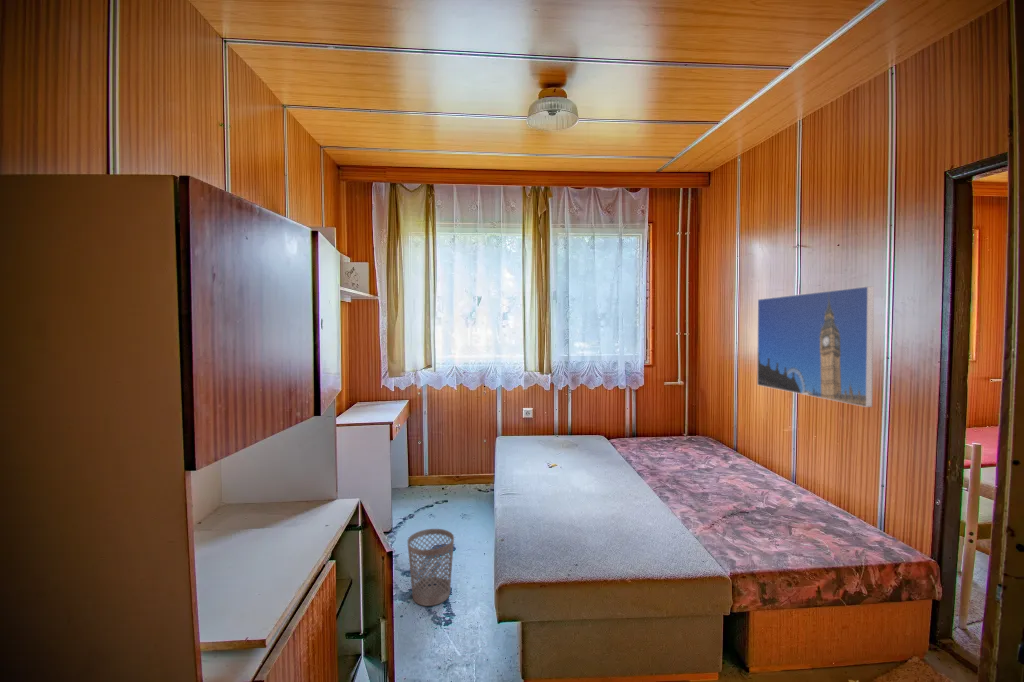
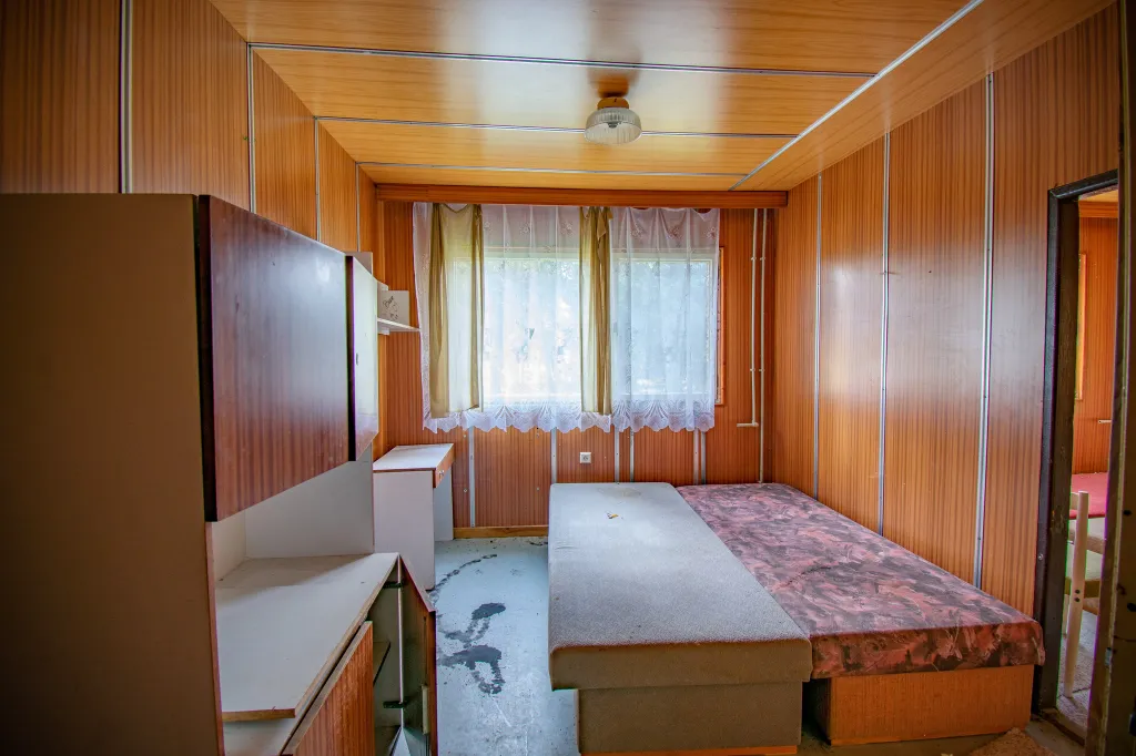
- wastebasket [407,528,455,607]
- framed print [756,285,875,408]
